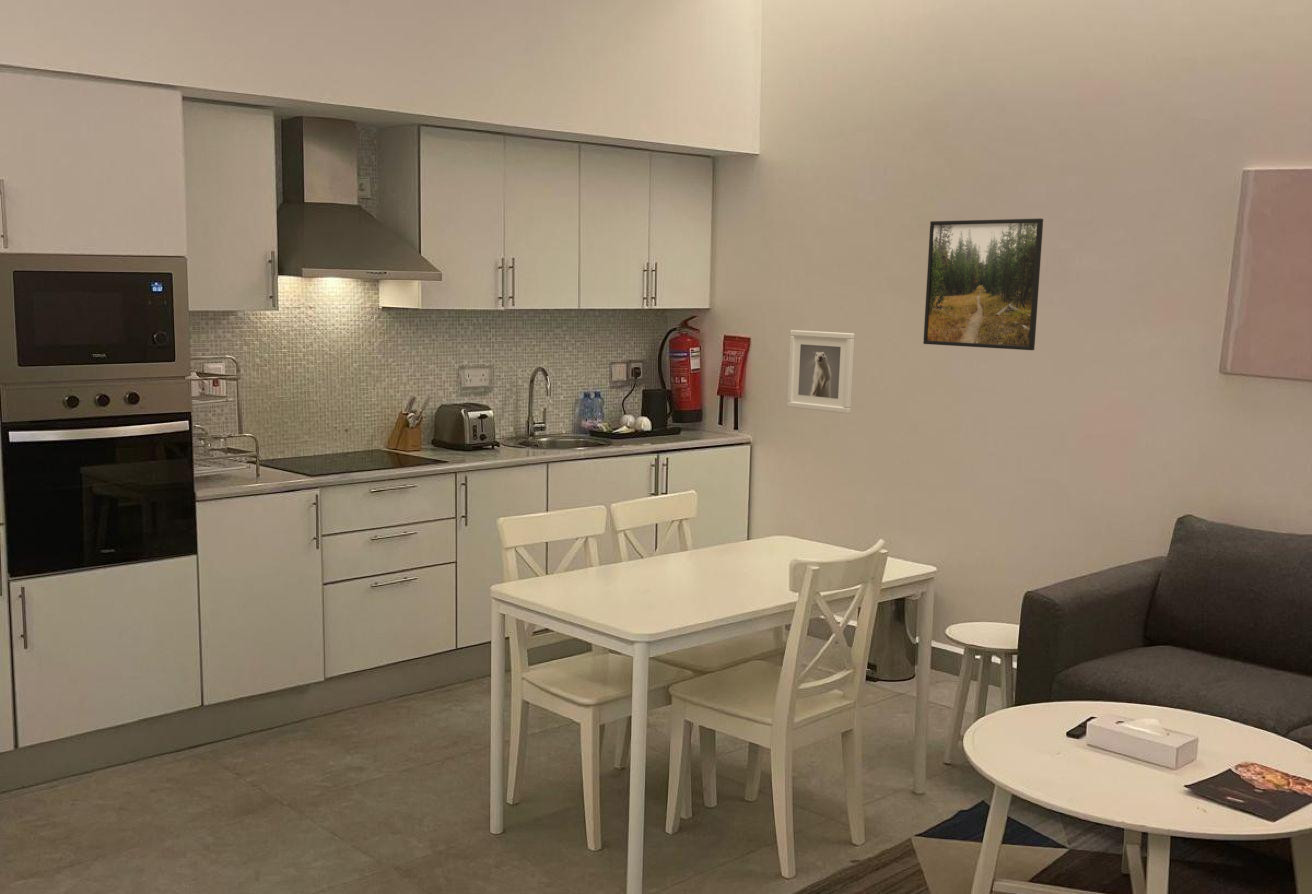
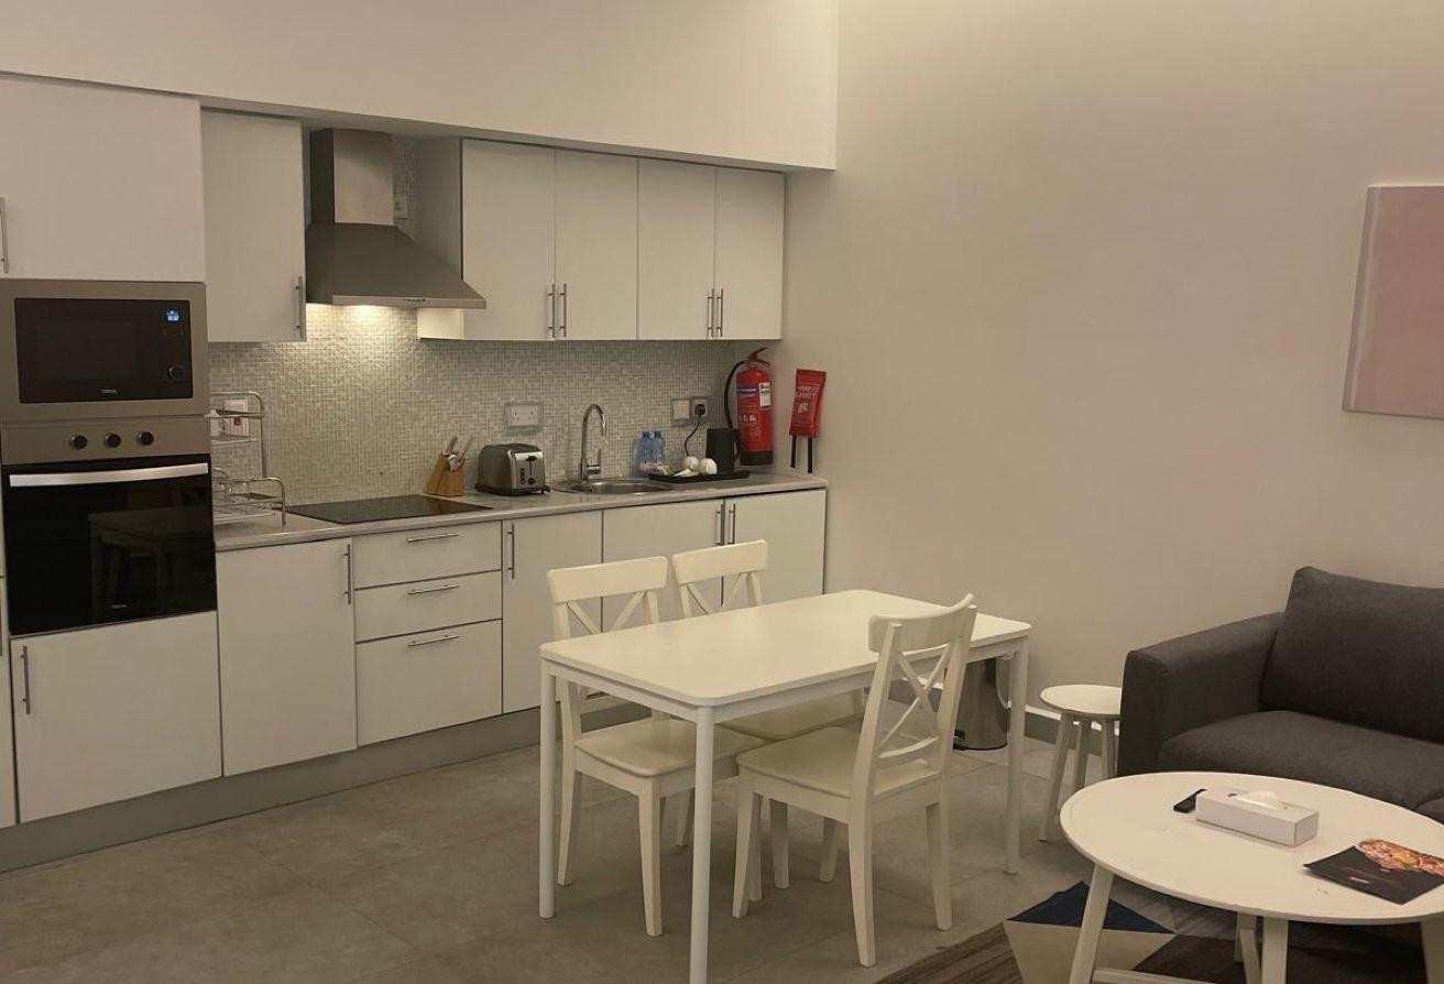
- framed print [786,329,856,415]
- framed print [922,217,1044,351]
